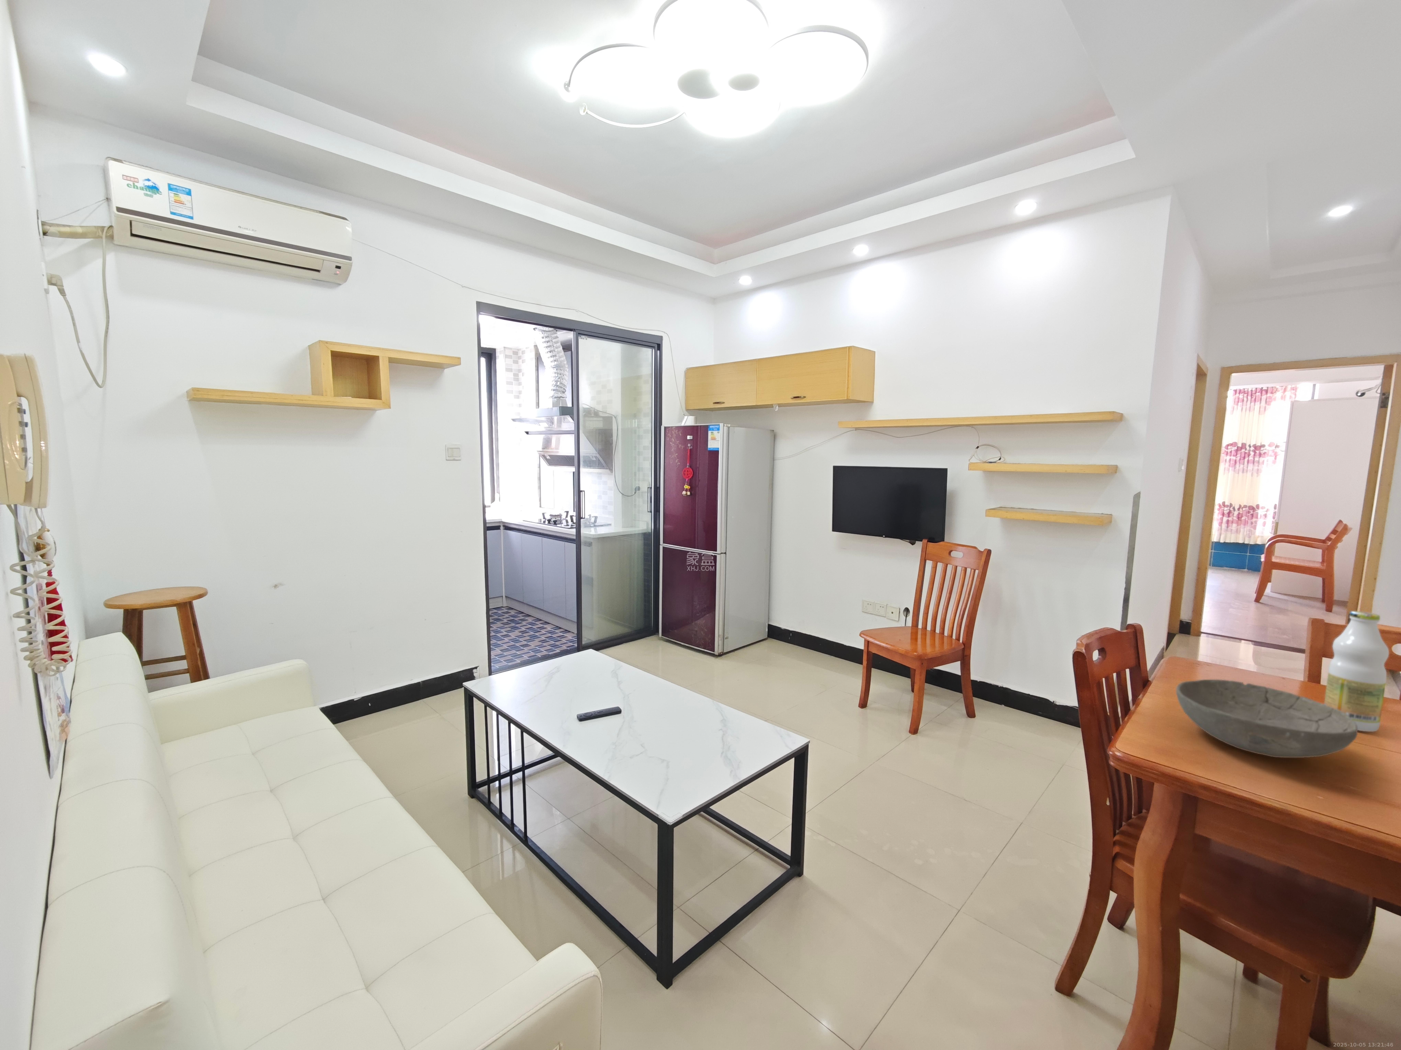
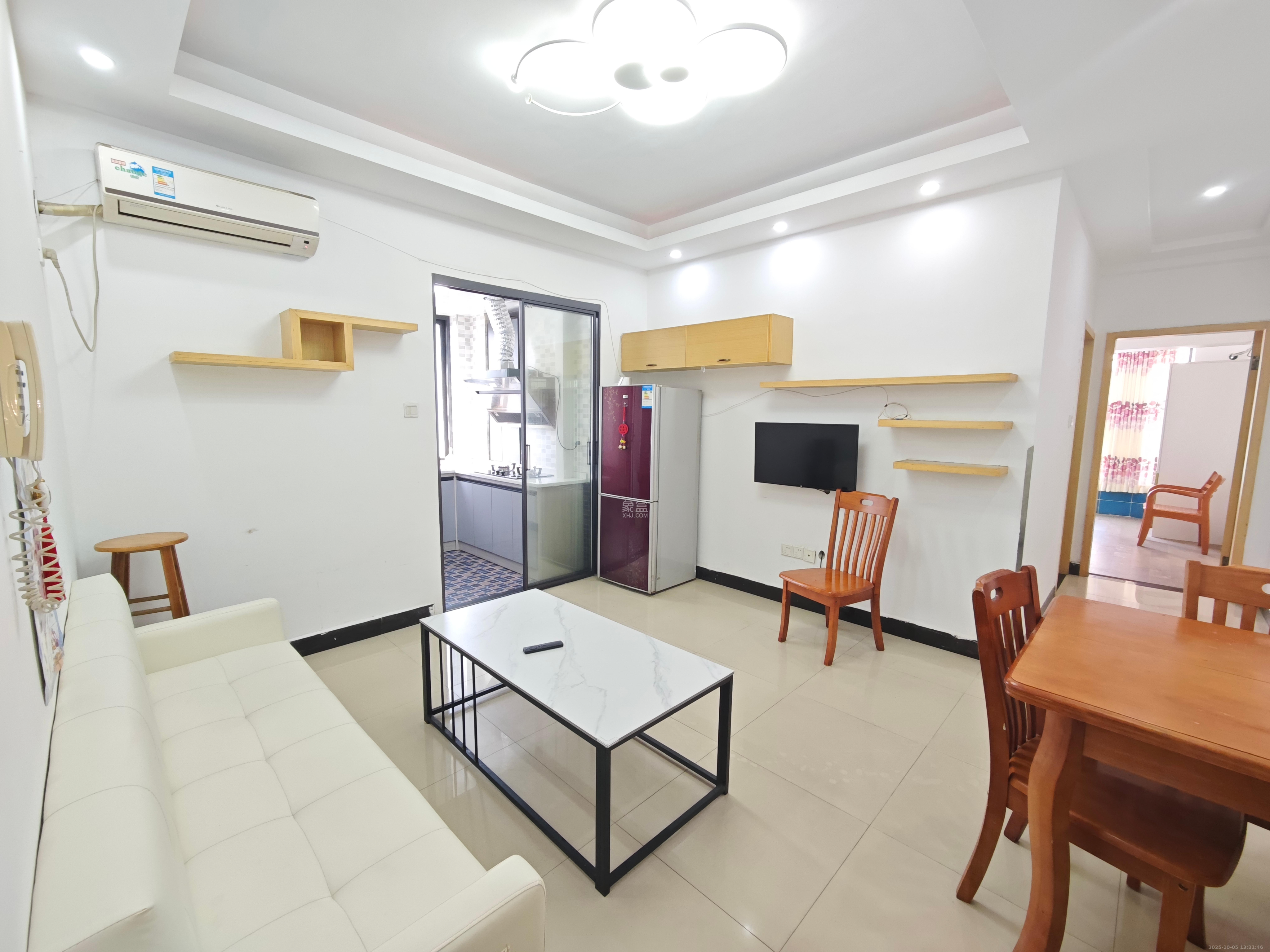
- bottle [1324,611,1389,732]
- bowl [1176,679,1358,758]
